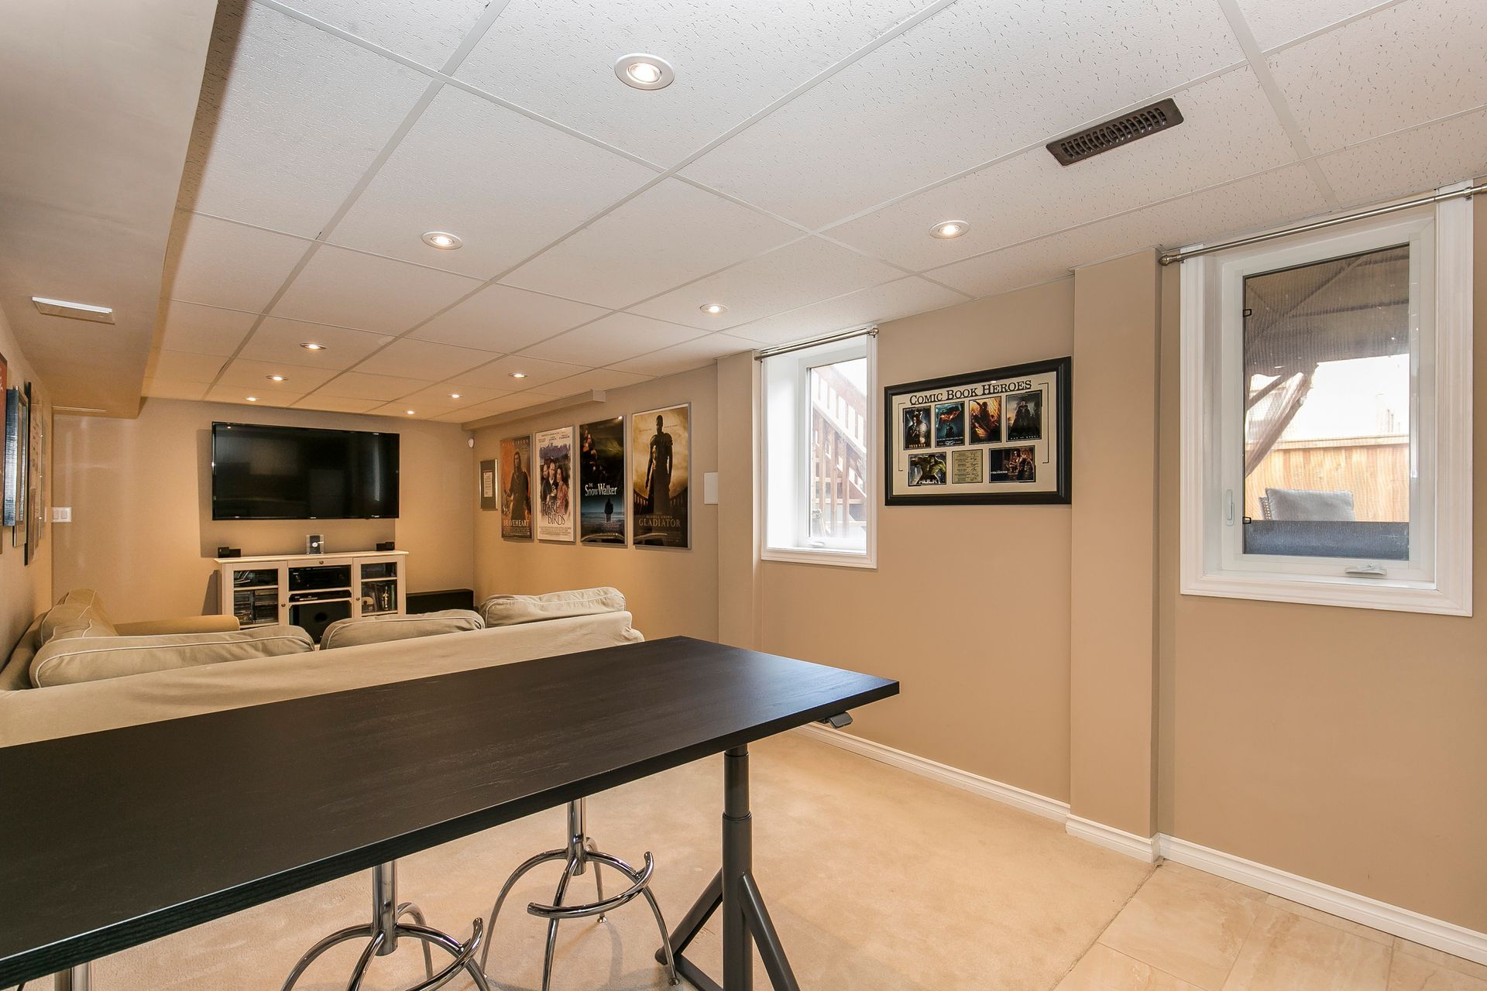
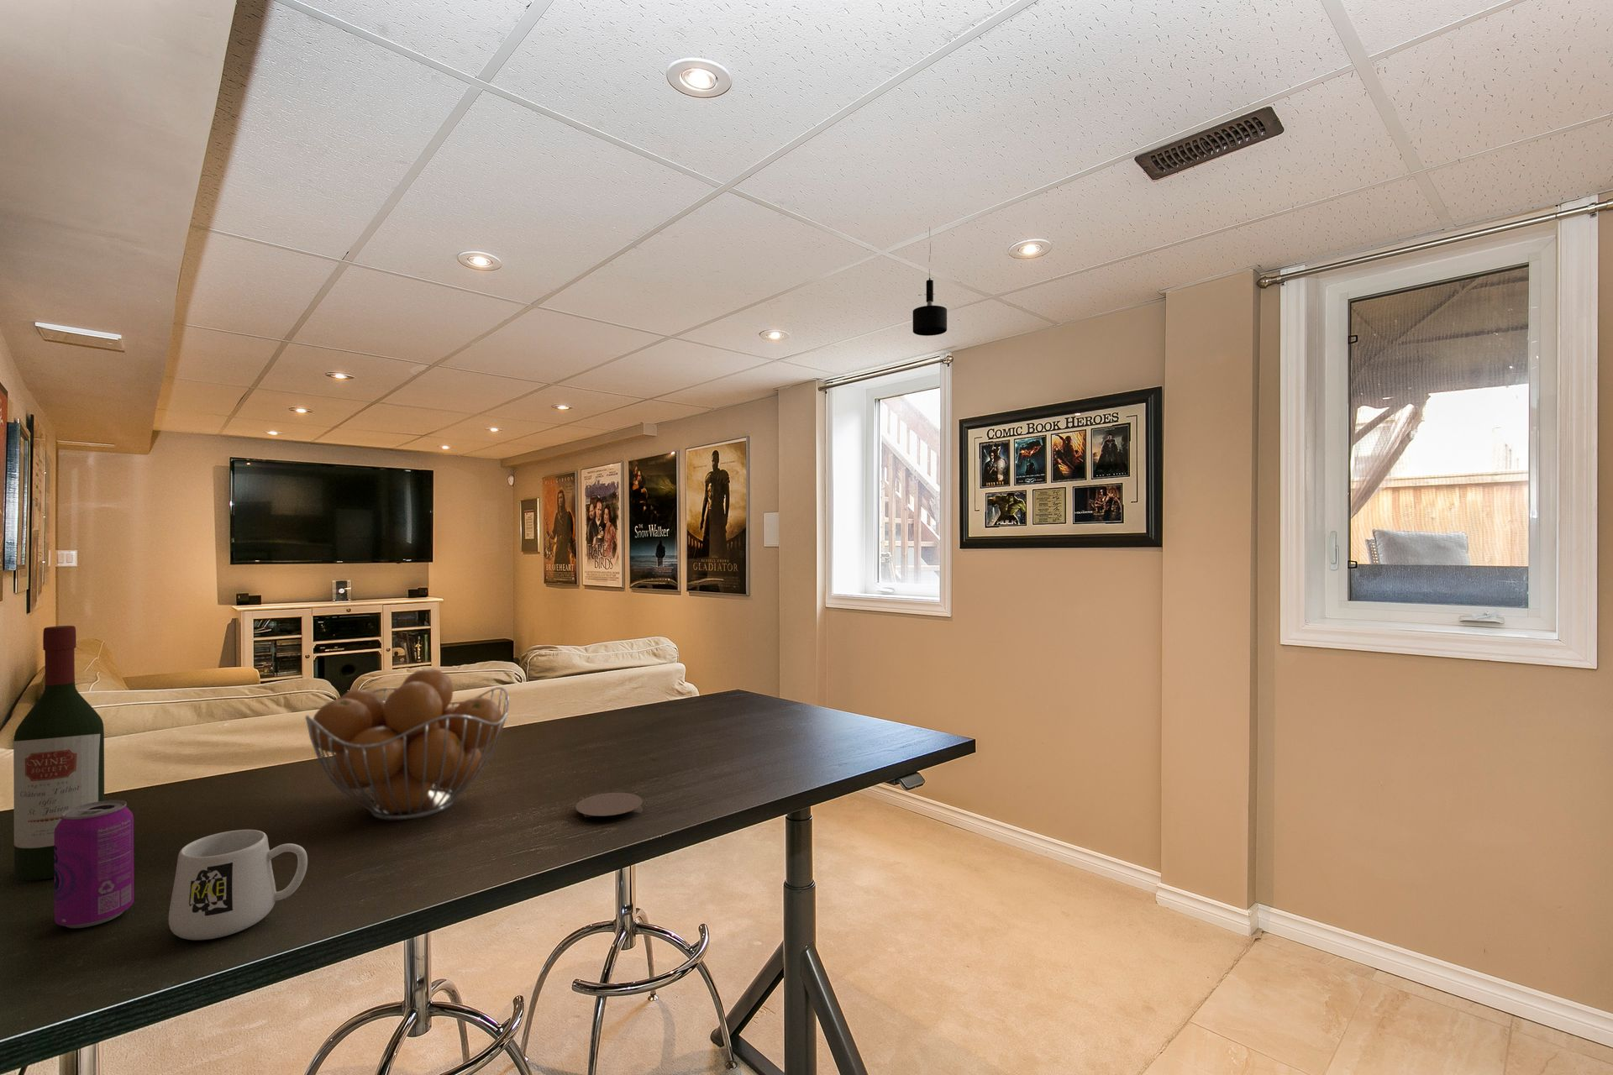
+ mug [168,829,308,941]
+ beverage can [54,799,134,929]
+ wine bottle [12,625,104,881]
+ coaster [575,792,643,818]
+ pendant light [912,227,948,337]
+ fruit basket [304,667,510,821]
